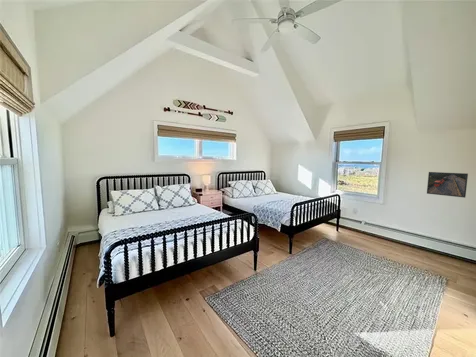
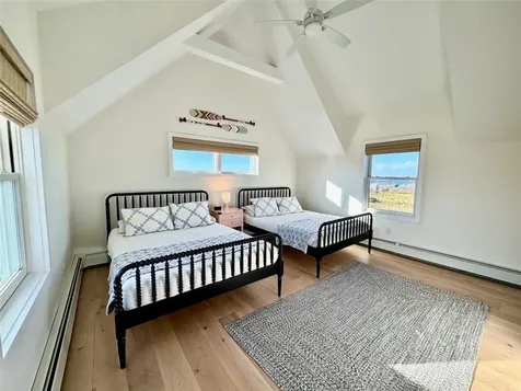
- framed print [426,171,469,199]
